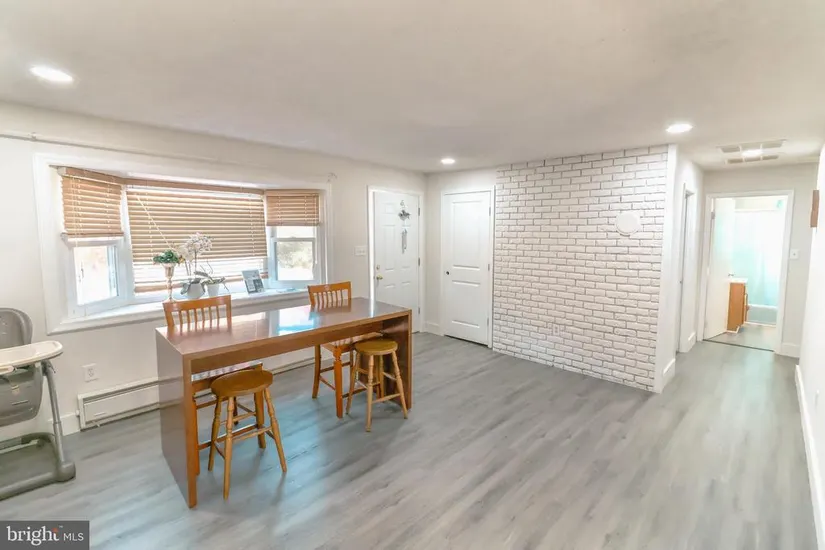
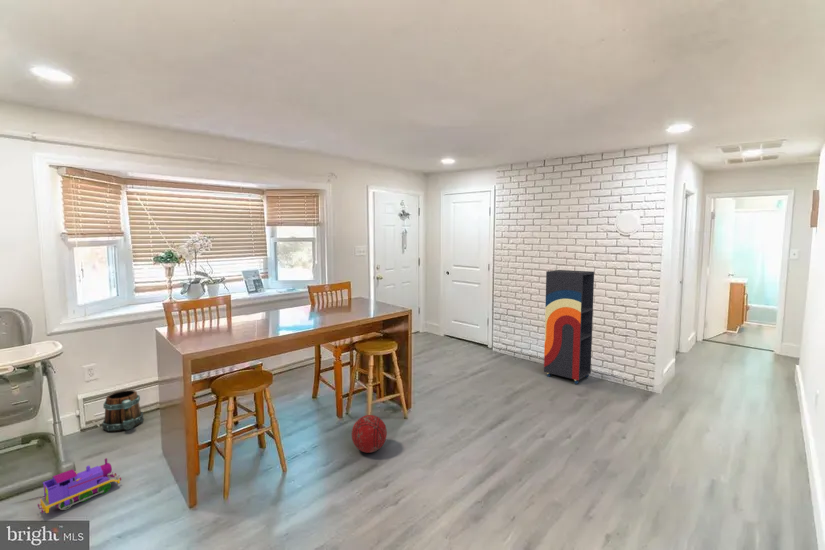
+ ball [351,414,388,454]
+ bucket [101,389,144,433]
+ shelving unit [543,269,595,385]
+ toy train [37,457,122,514]
